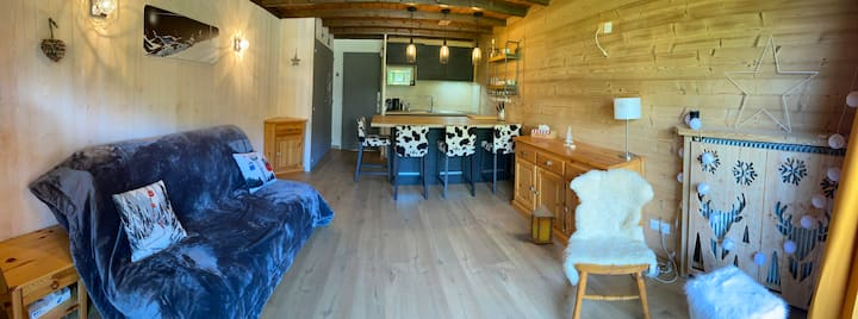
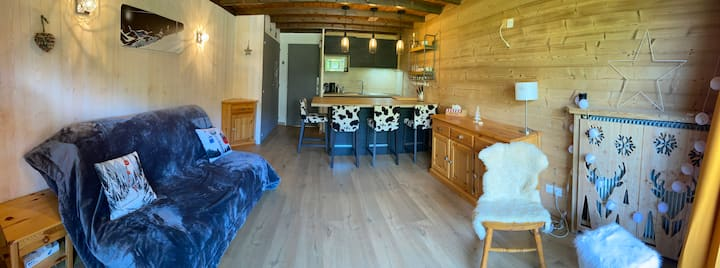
- lantern [528,204,555,245]
